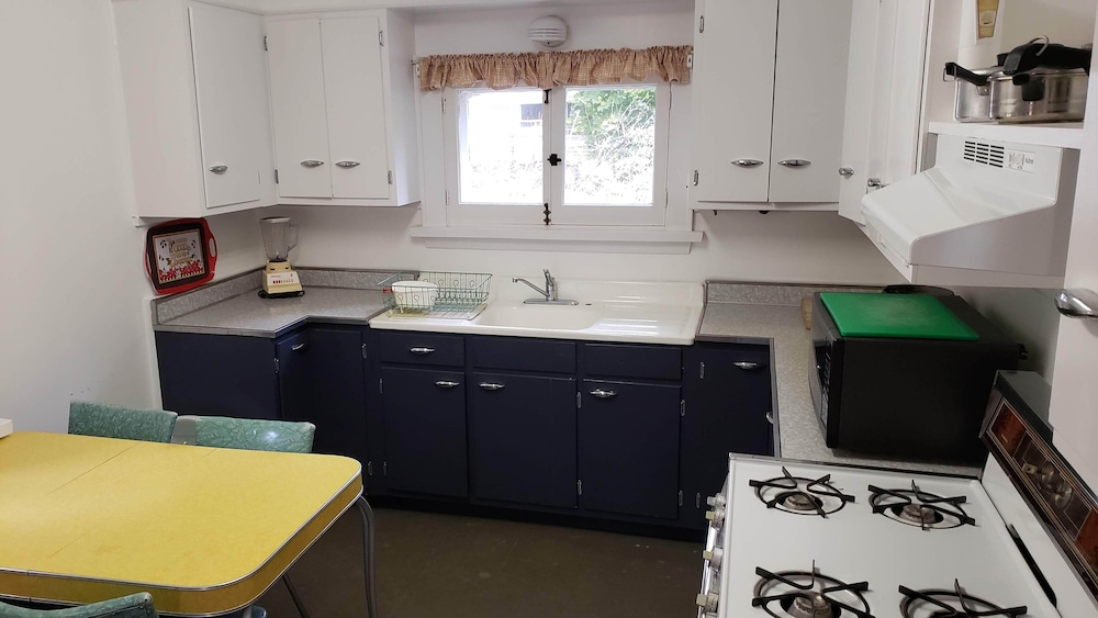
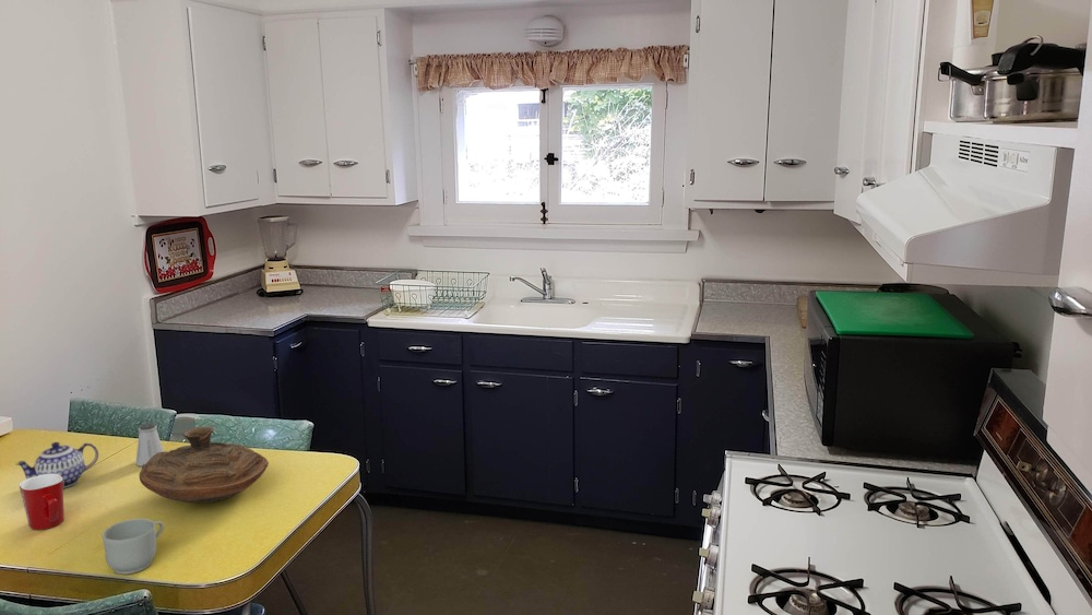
+ mug [102,518,165,576]
+ decorative bowl [138,426,270,504]
+ saltshaker [134,422,165,466]
+ mug [17,474,66,531]
+ teapot [14,441,99,489]
